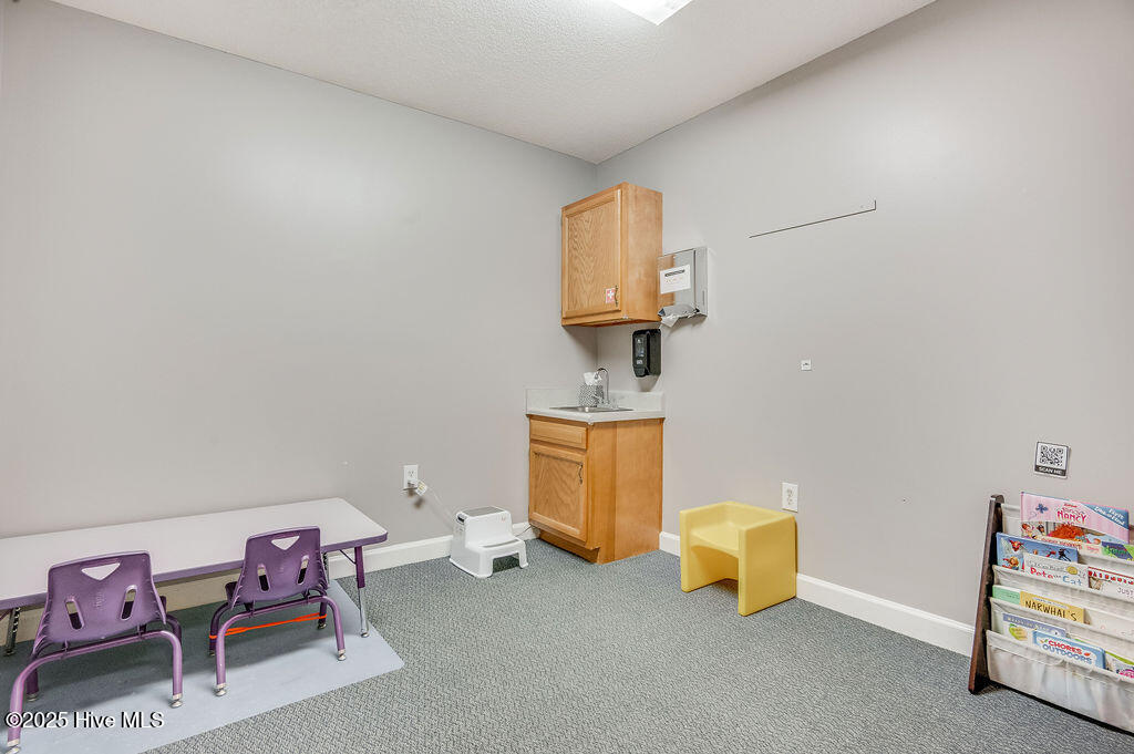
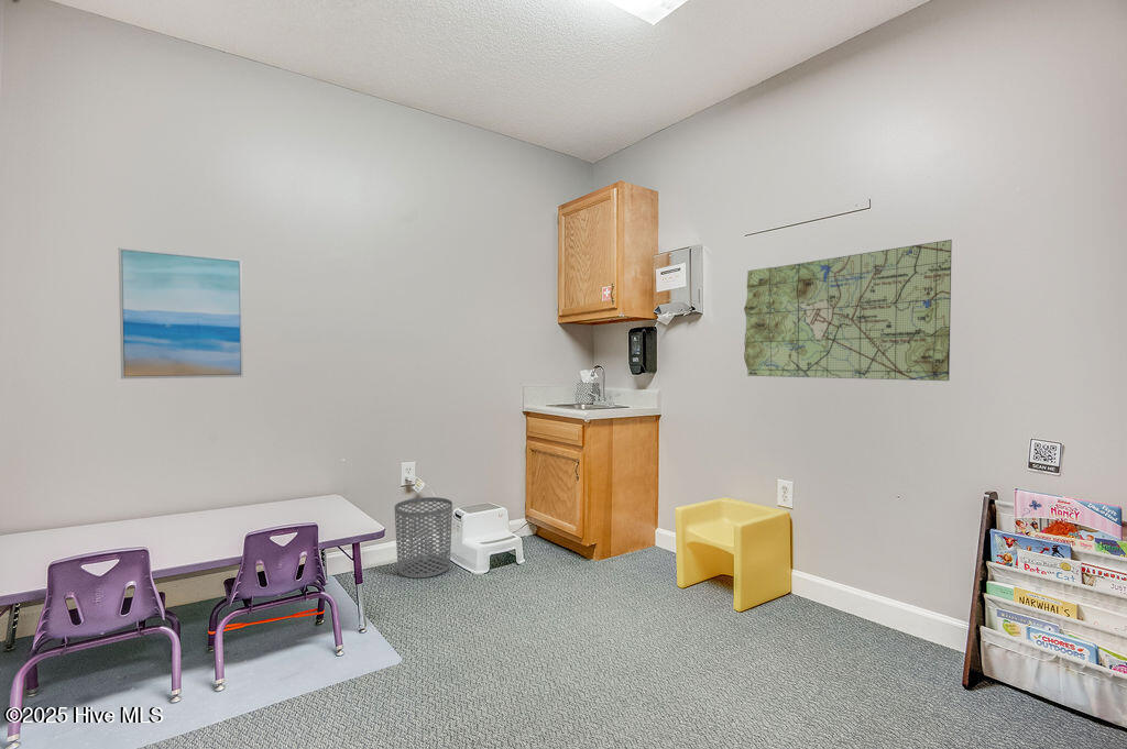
+ waste bin [394,496,453,580]
+ wall art [118,246,244,379]
+ map [743,239,953,382]
